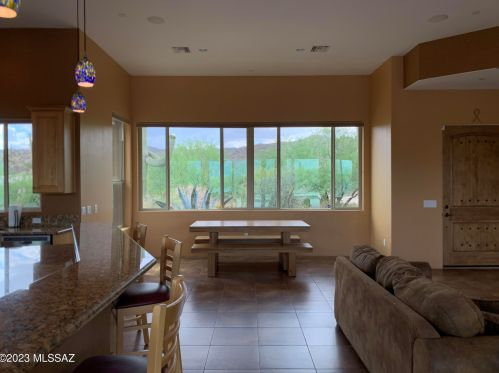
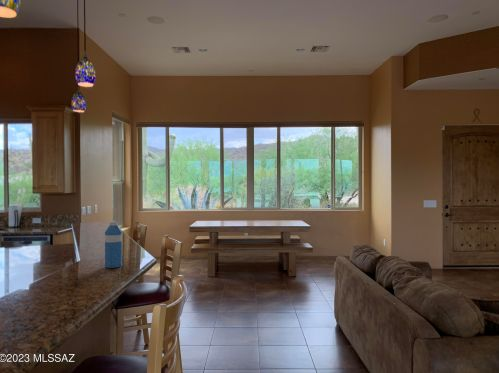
+ water bottle [104,221,123,269]
